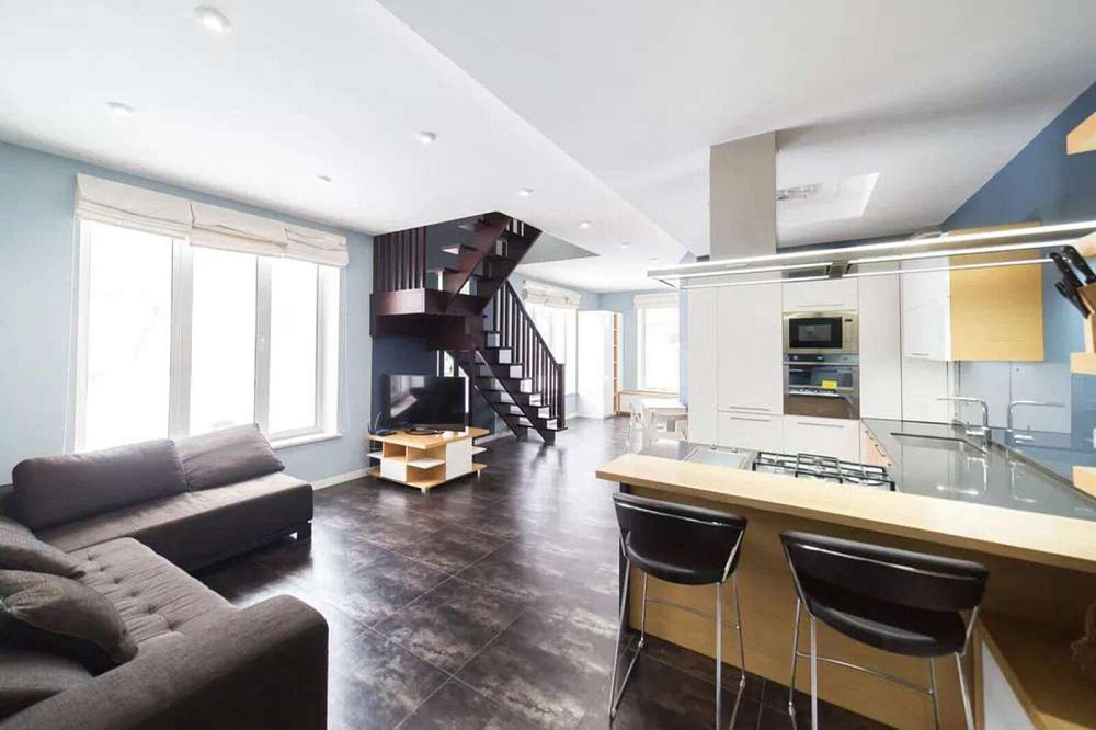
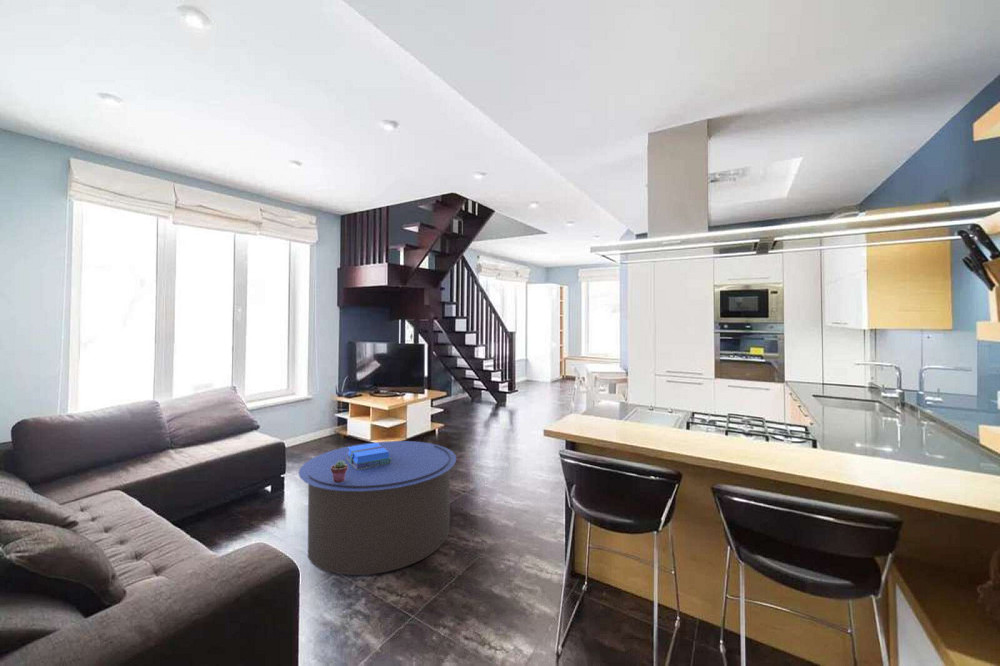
+ potted succulent [331,460,348,483]
+ books [346,443,391,469]
+ coffee table [298,440,457,576]
